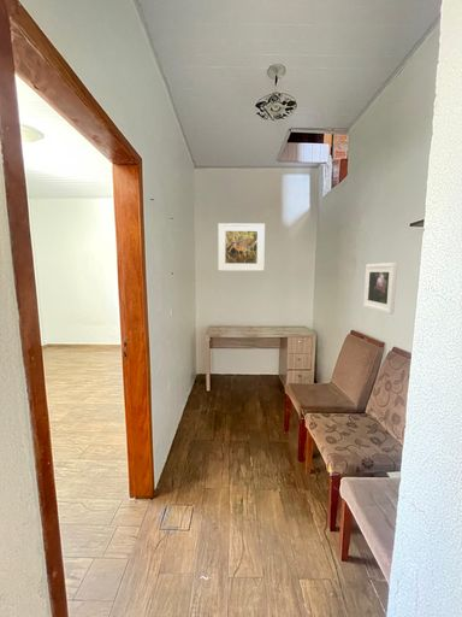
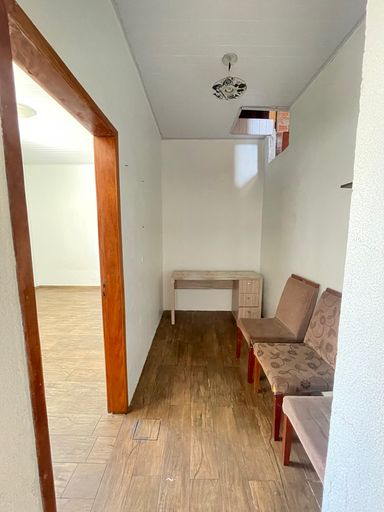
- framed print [217,222,266,272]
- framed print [362,262,398,316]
